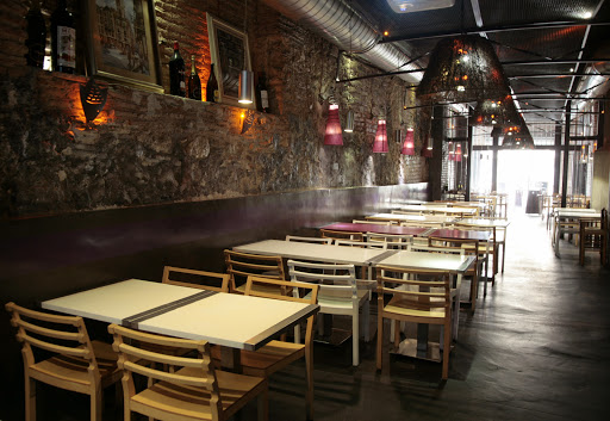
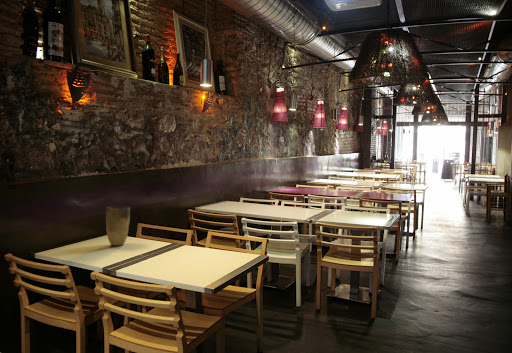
+ vase [105,205,131,247]
